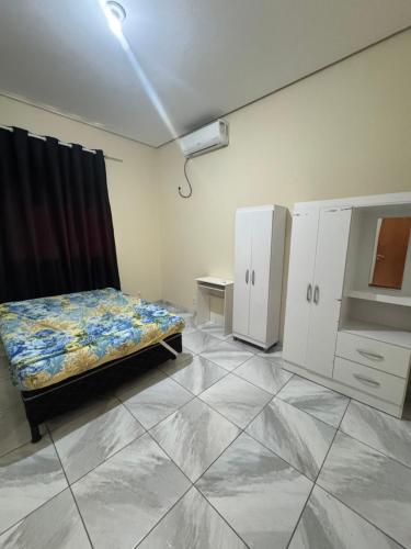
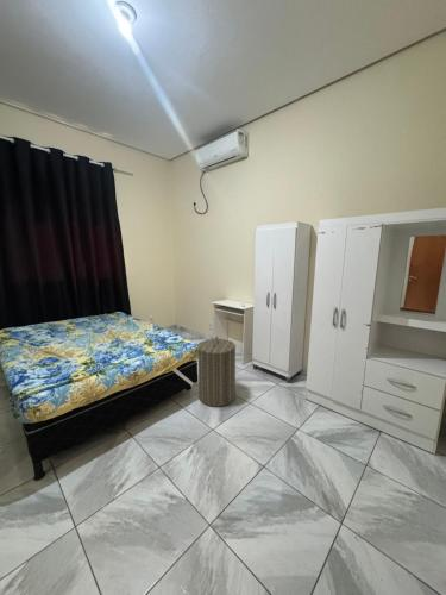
+ laundry hamper [196,336,237,408]
